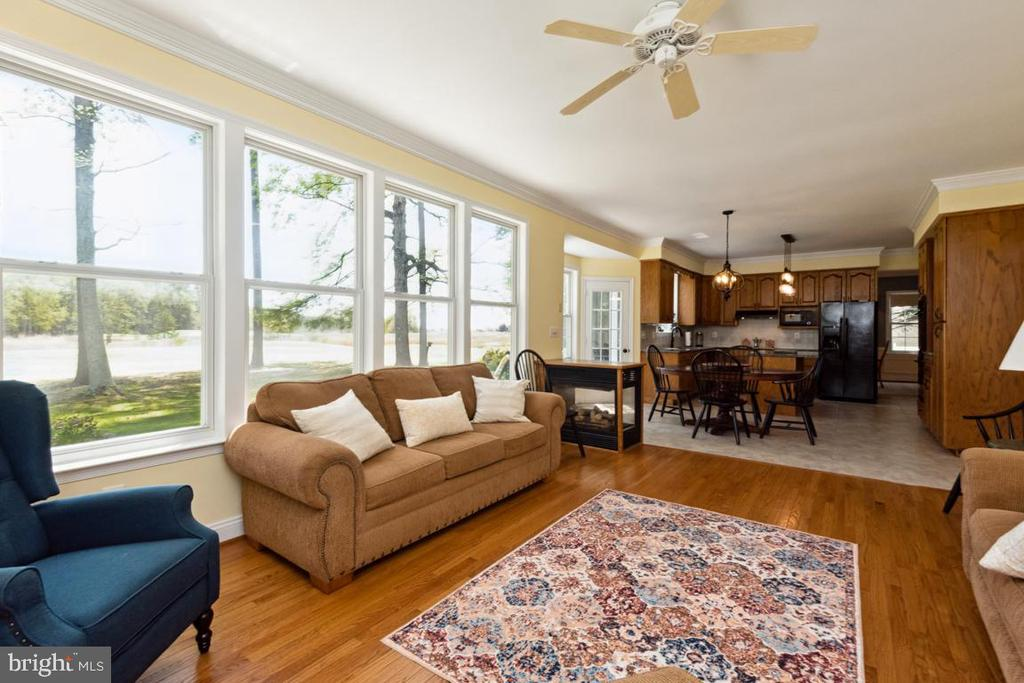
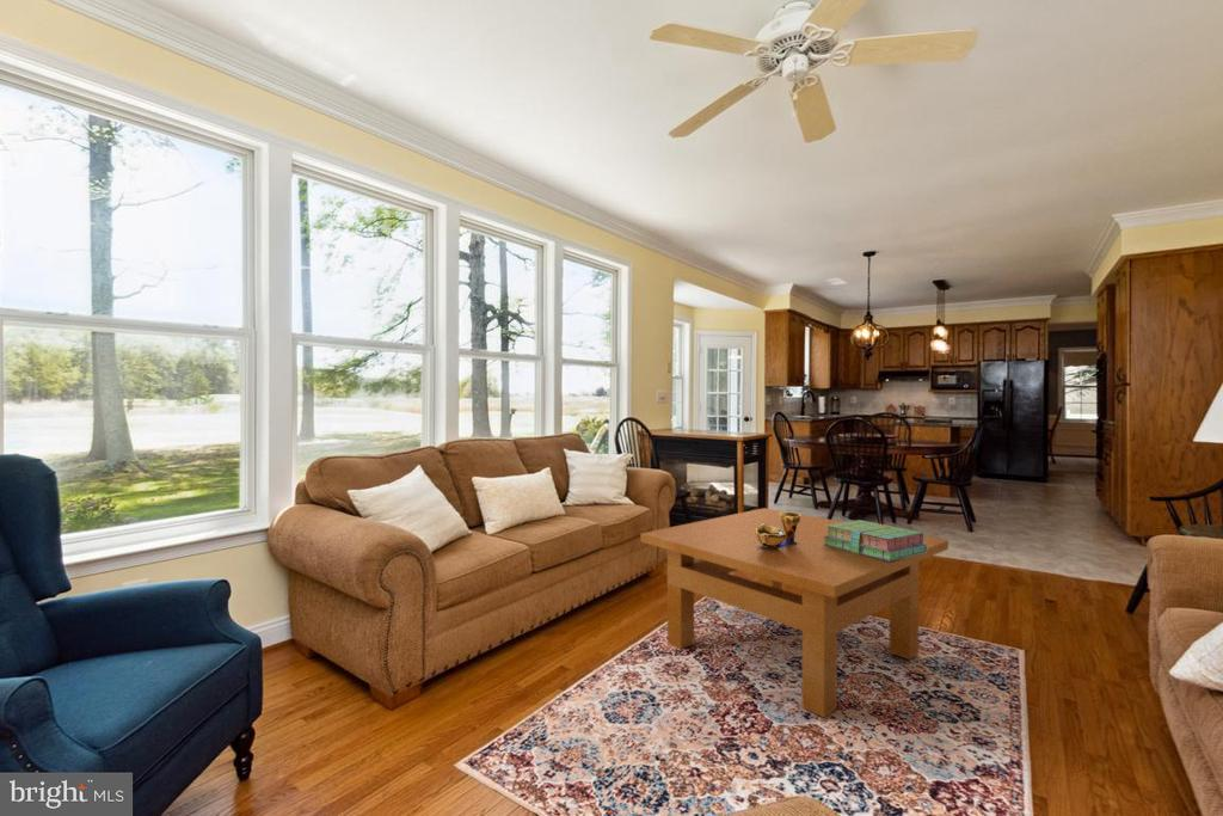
+ decorative bowl [756,510,801,548]
+ stack of books [823,519,927,562]
+ table [639,507,949,718]
